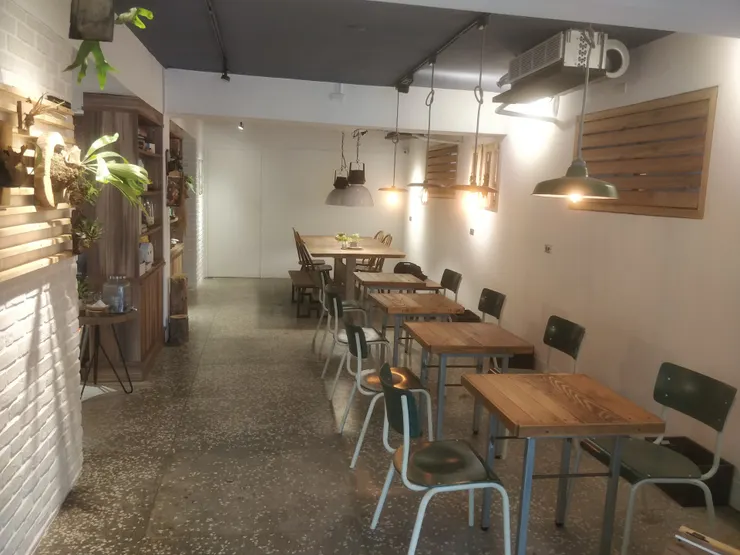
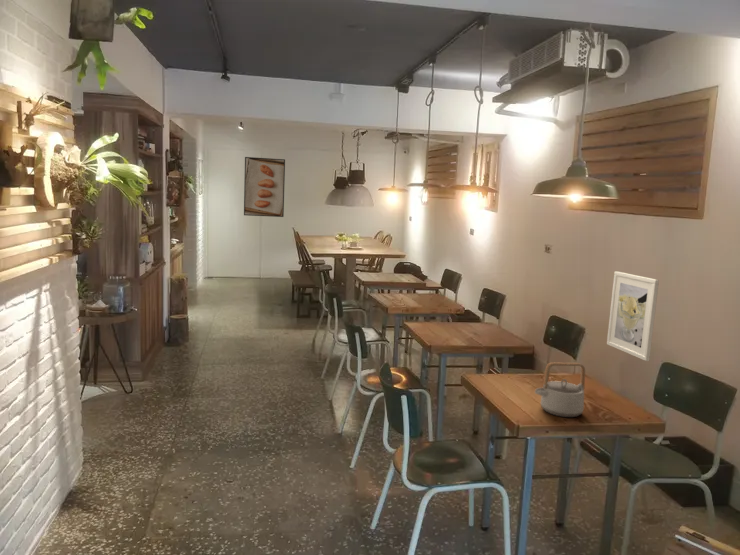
+ teapot [534,361,586,418]
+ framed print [606,270,660,362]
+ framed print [243,156,286,218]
